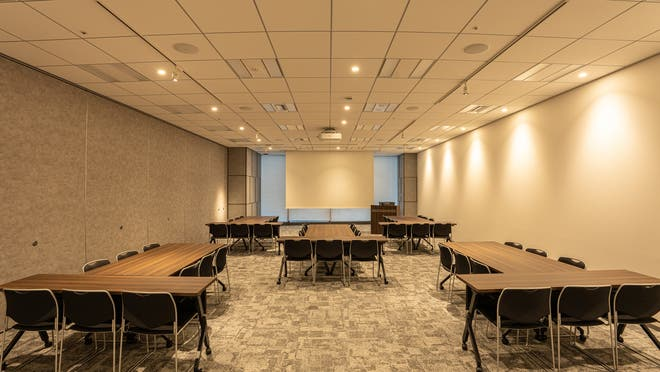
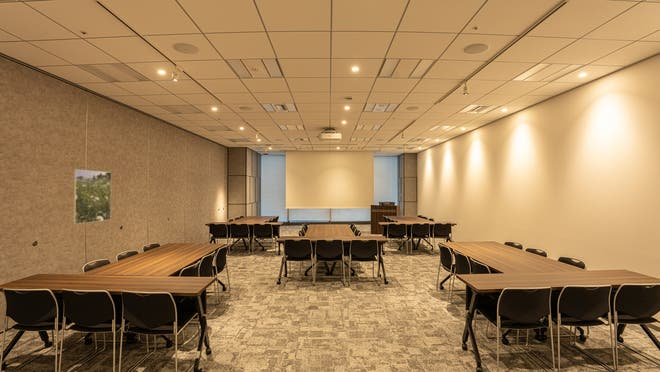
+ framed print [72,168,112,225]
